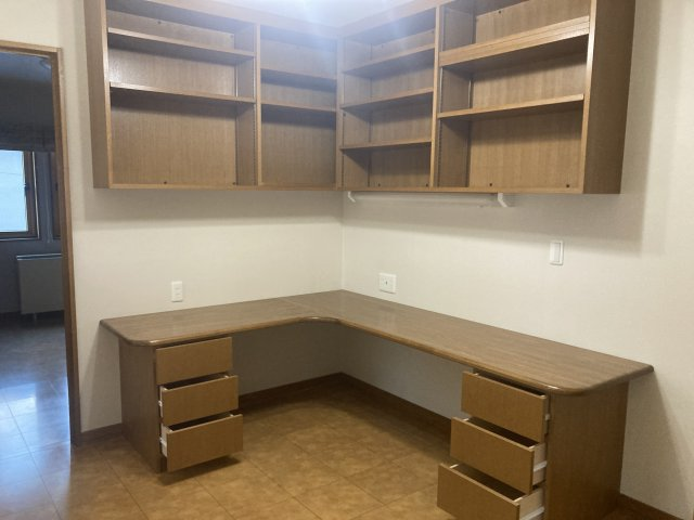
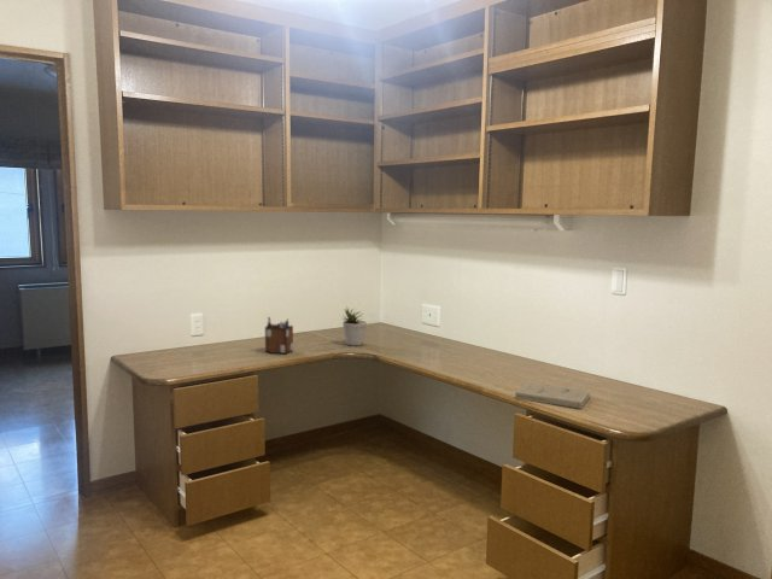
+ potted plant [340,305,368,346]
+ desk organizer [264,316,294,355]
+ book [514,380,592,410]
